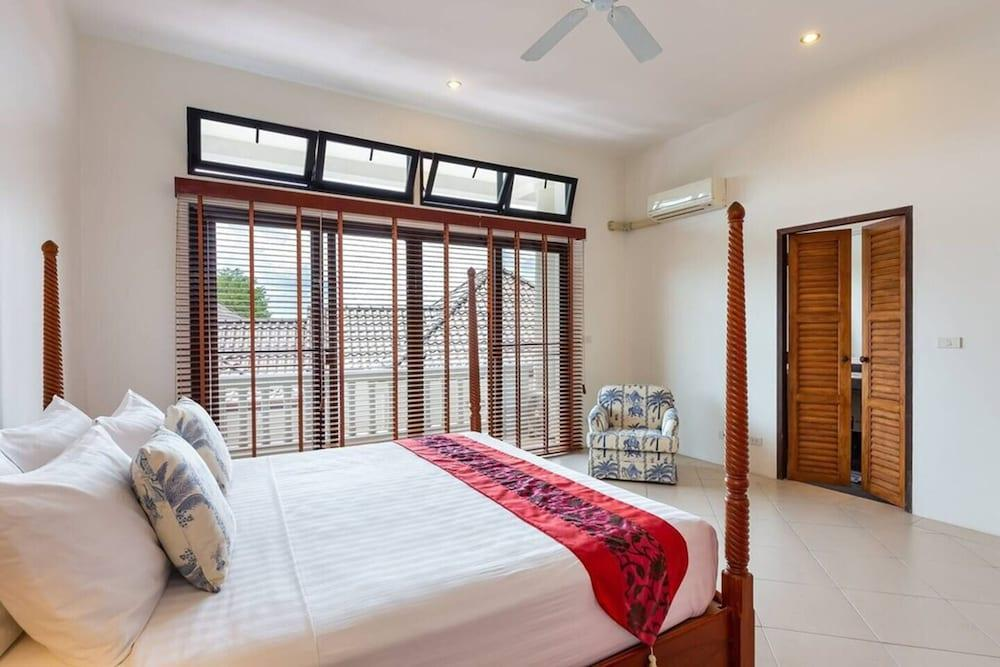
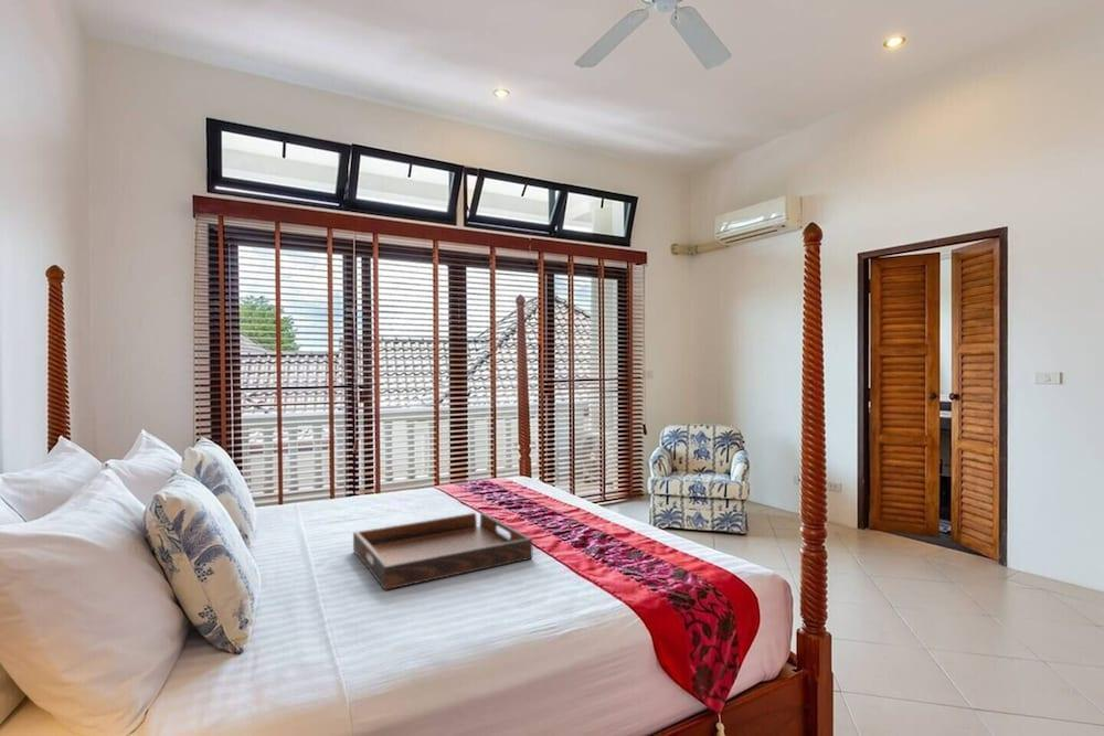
+ serving tray [352,512,533,590]
